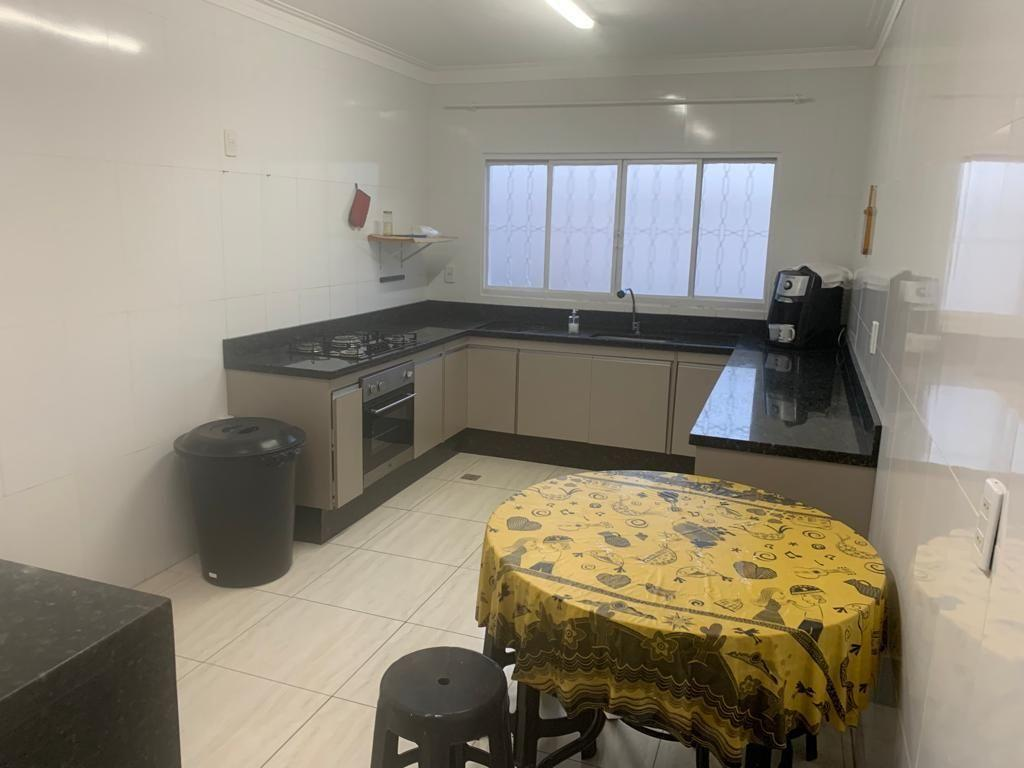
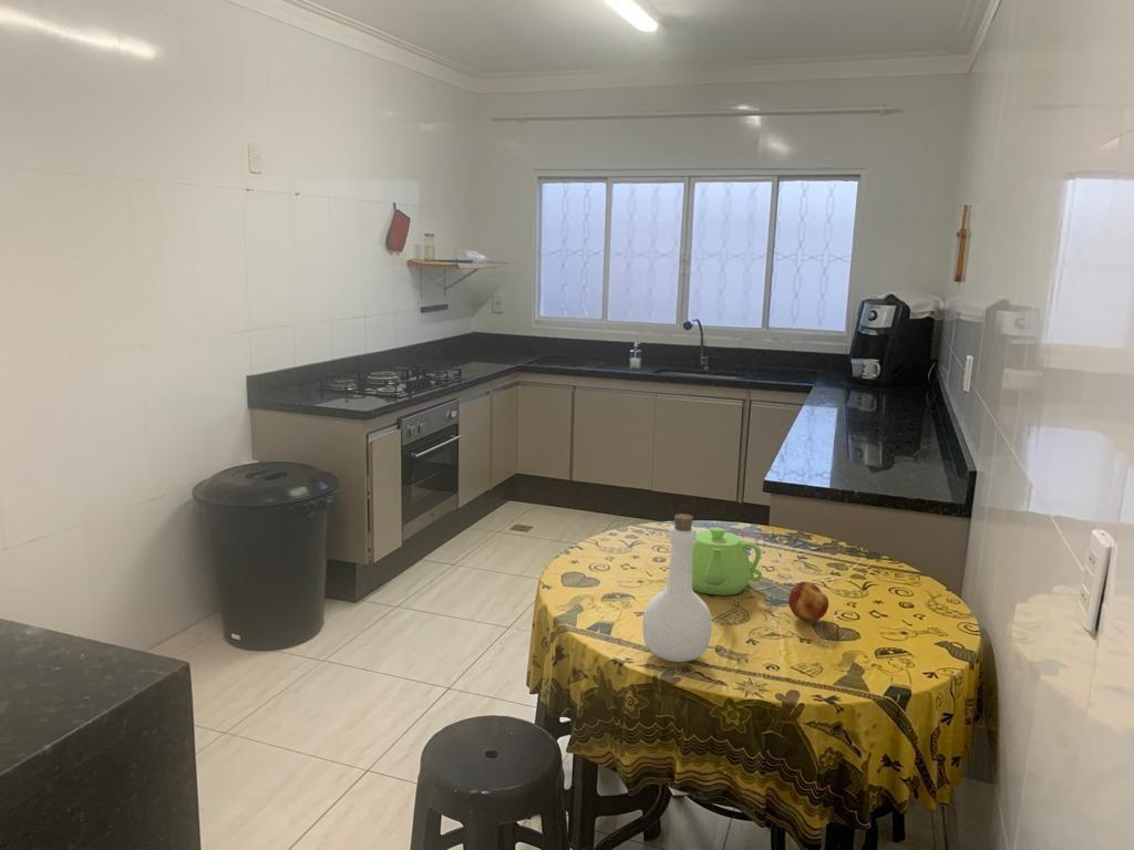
+ bottle [641,512,713,663]
+ fruit [787,581,829,622]
+ teapot [668,526,763,597]
